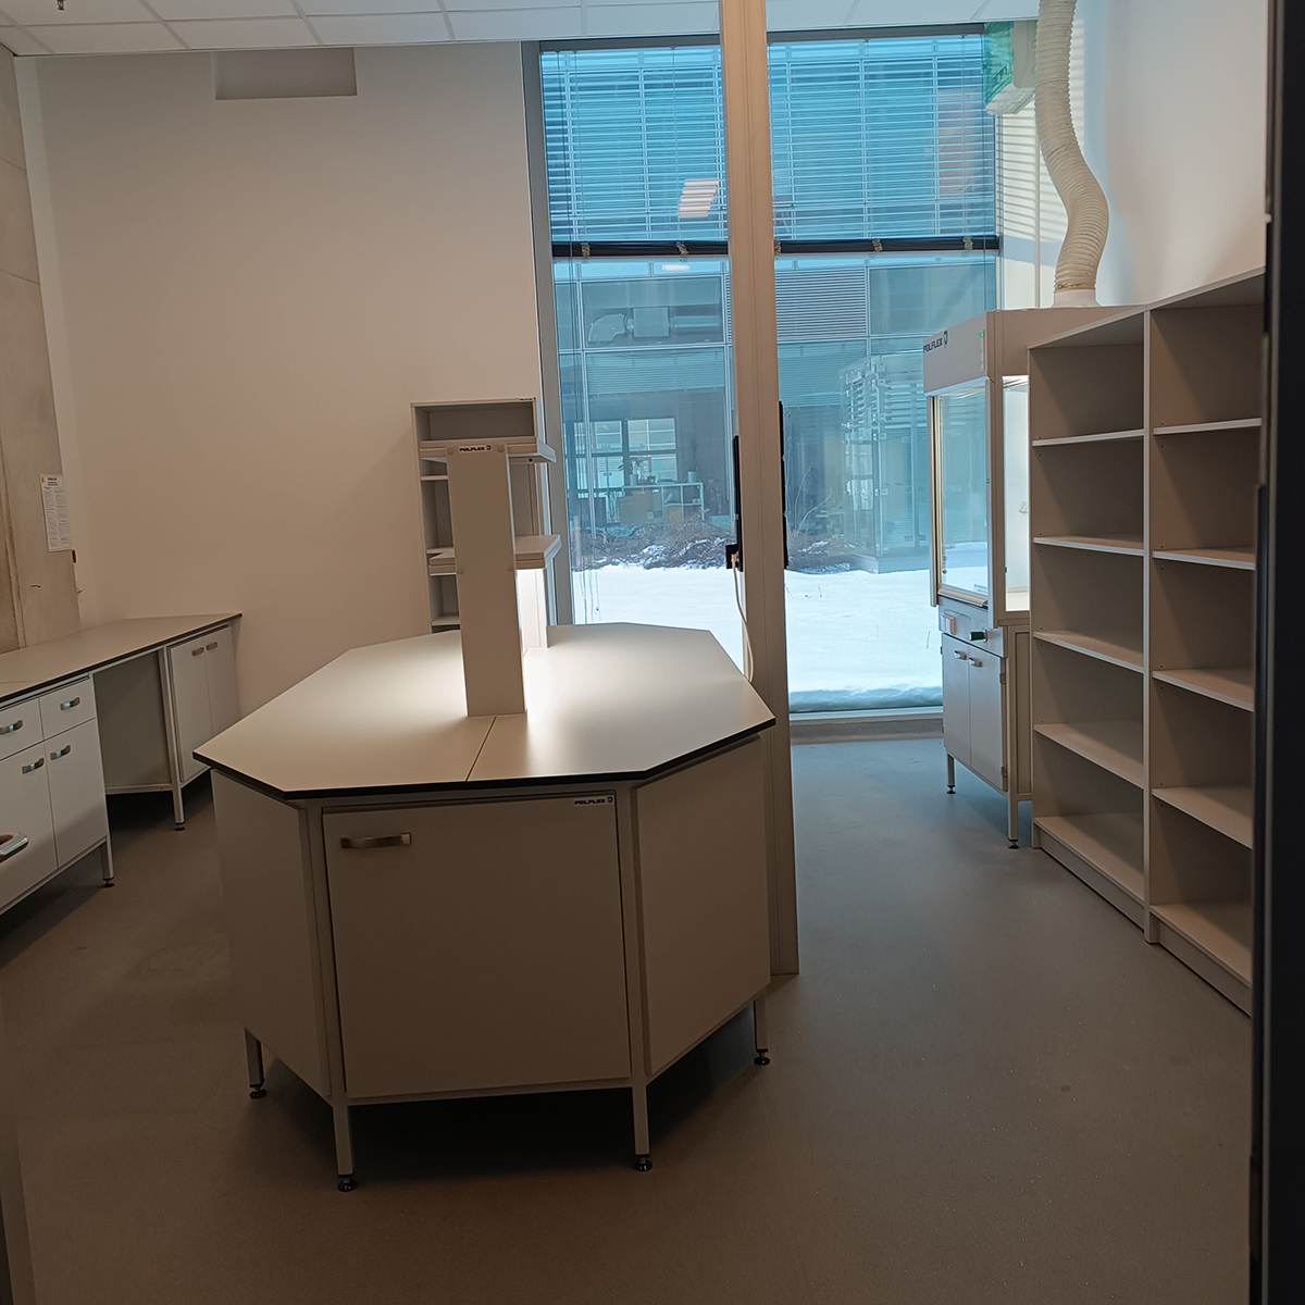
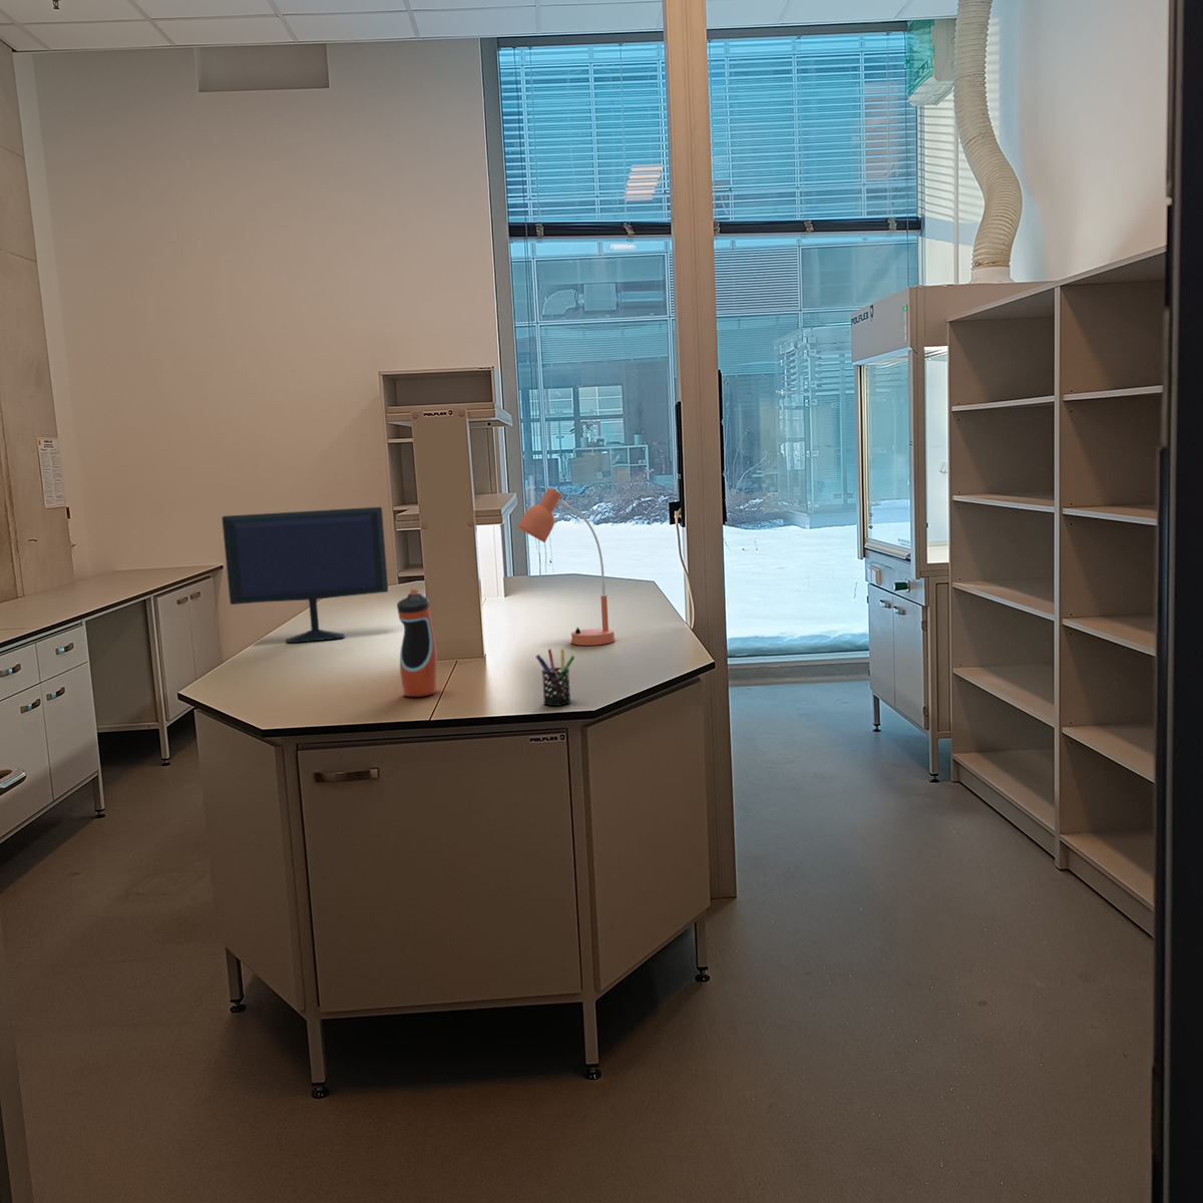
+ desk lamp [517,486,616,647]
+ pen holder [535,648,576,707]
+ computer monitor [220,507,389,643]
+ water bottle [395,587,438,697]
